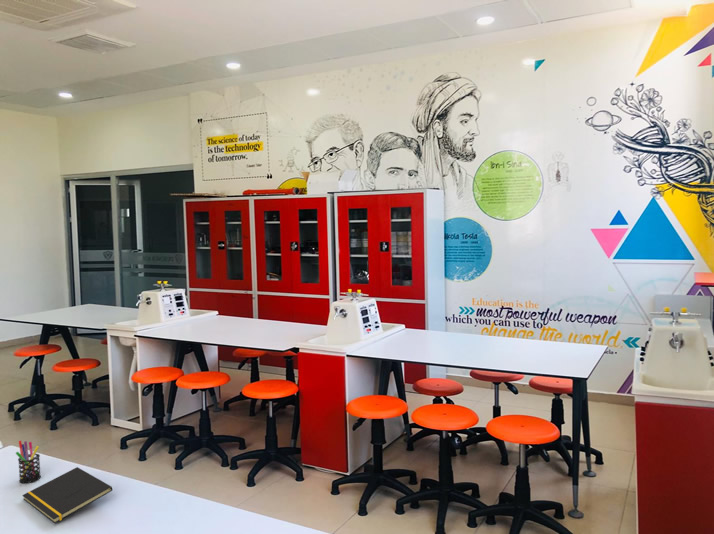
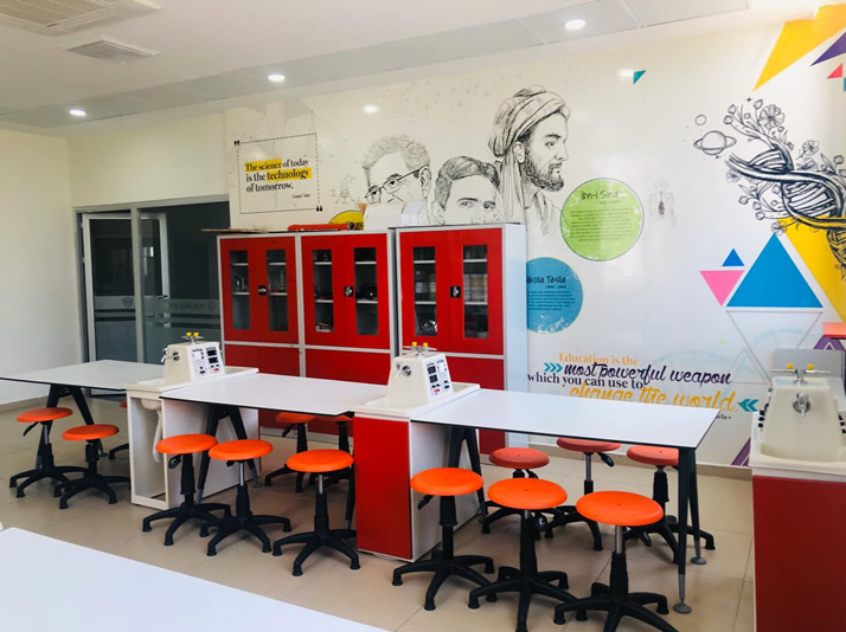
- notepad [21,466,113,524]
- pen holder [15,440,42,484]
